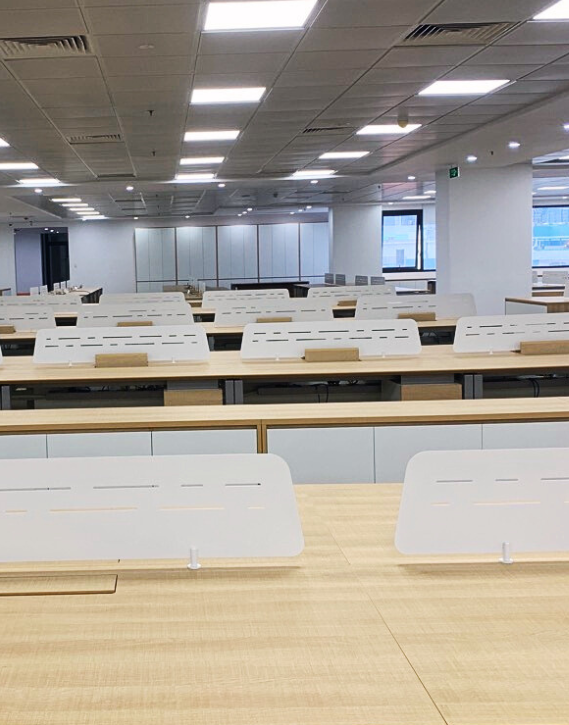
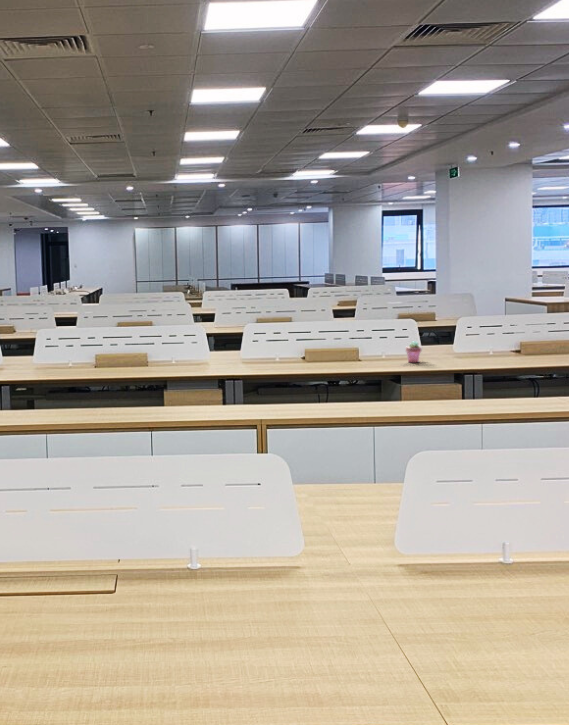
+ potted succulent [405,340,423,364]
